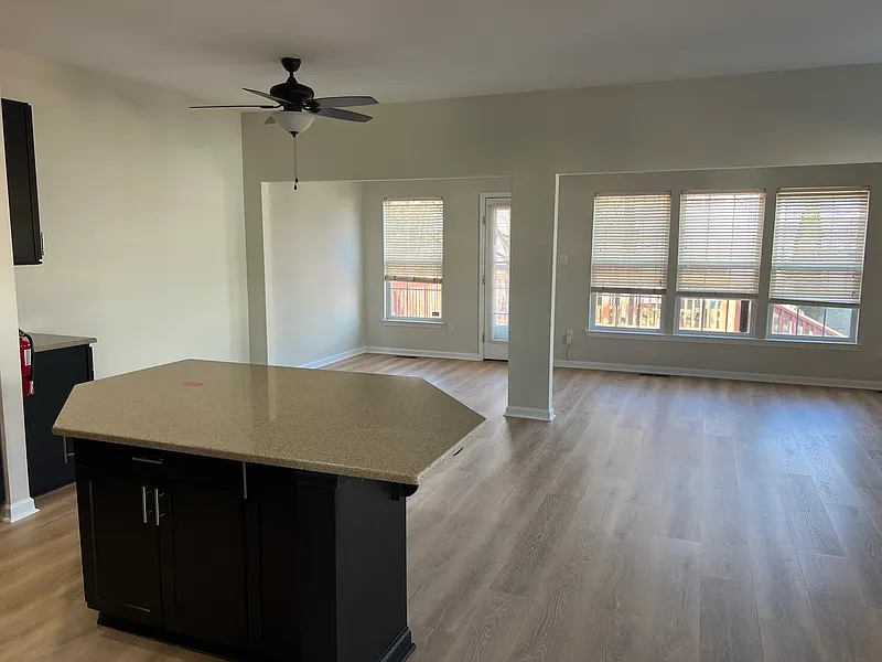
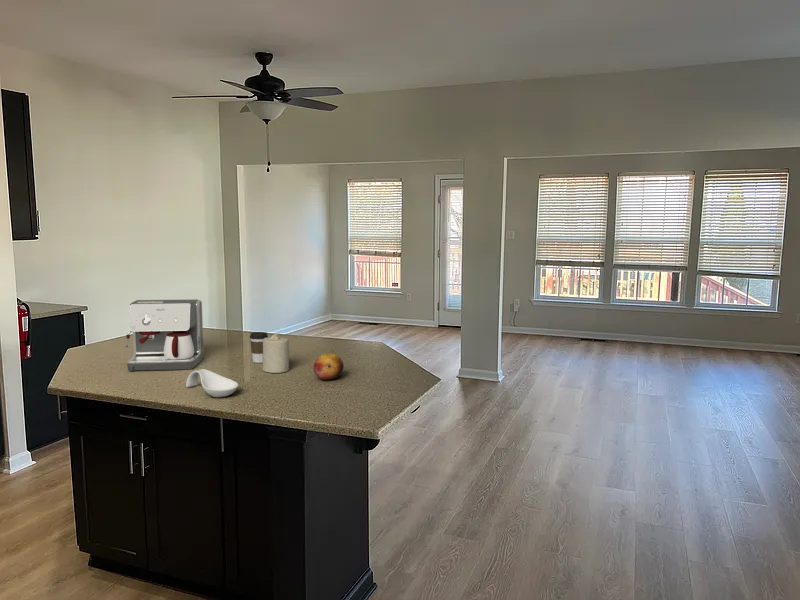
+ coffee maker [125,298,205,372]
+ candle [262,333,290,374]
+ fruit [313,352,345,381]
+ spoon rest [185,368,239,398]
+ coffee cup [249,331,269,364]
